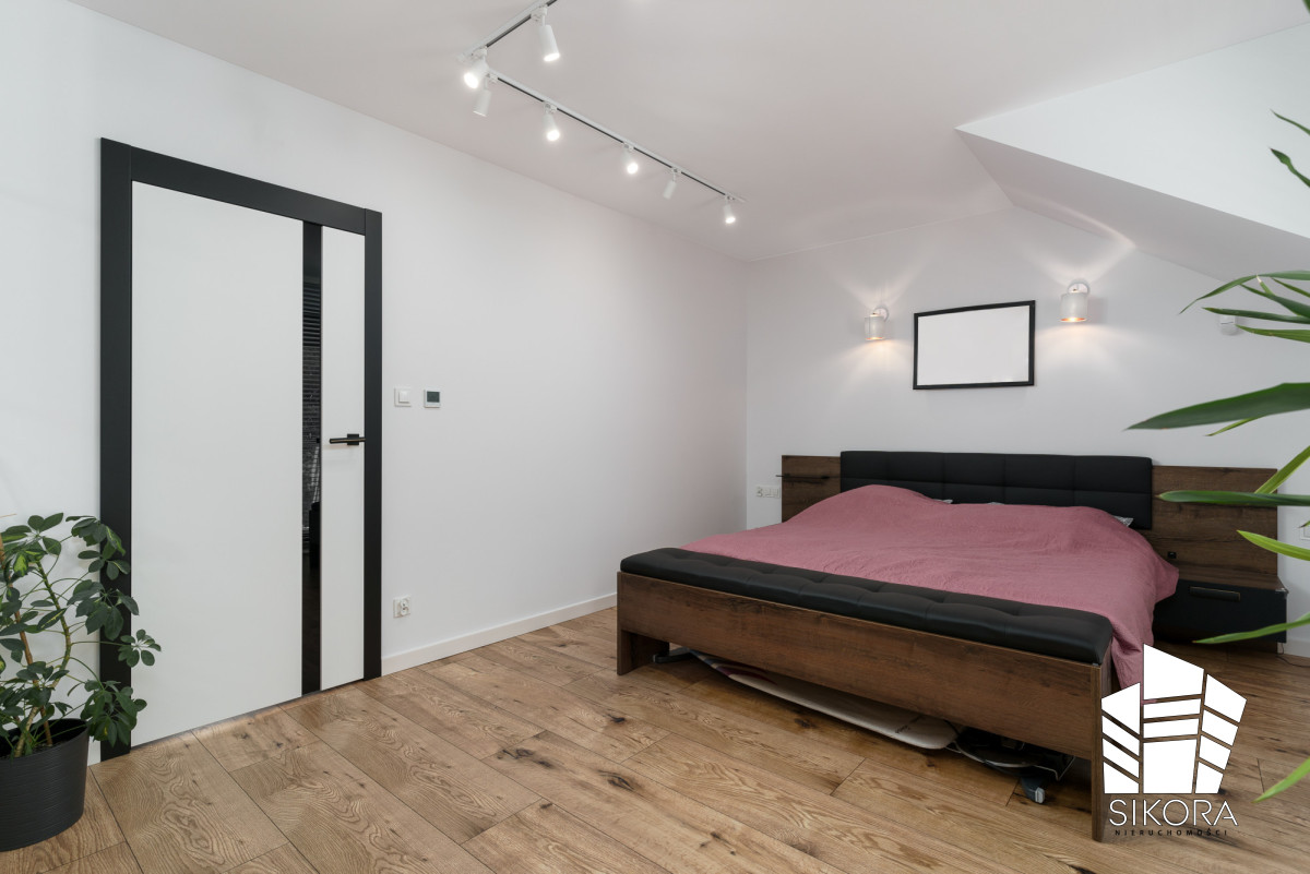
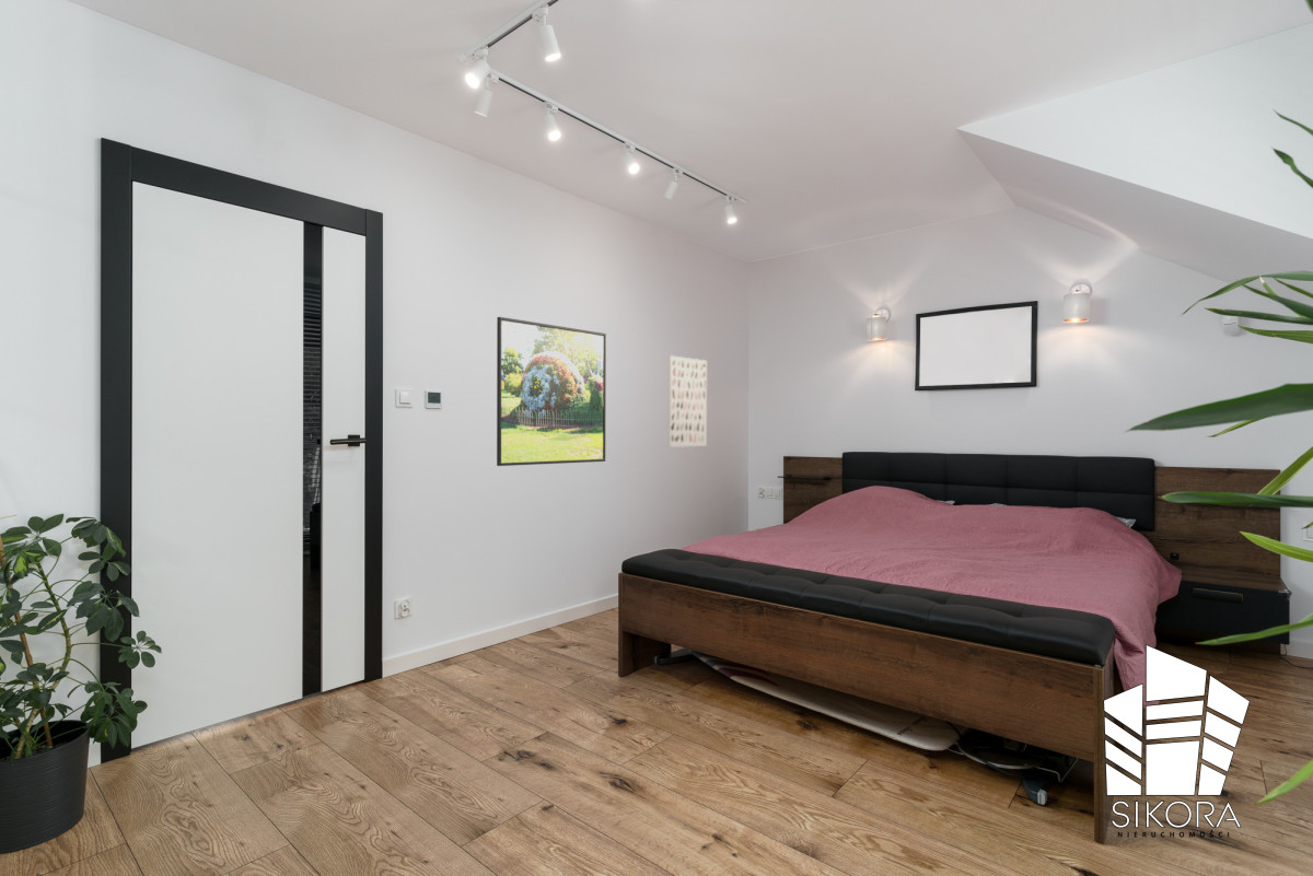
+ wall art [666,354,708,448]
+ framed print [496,316,607,467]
